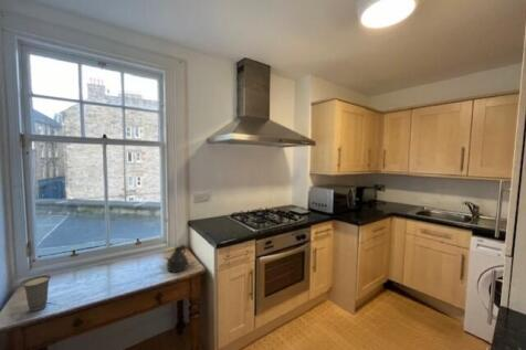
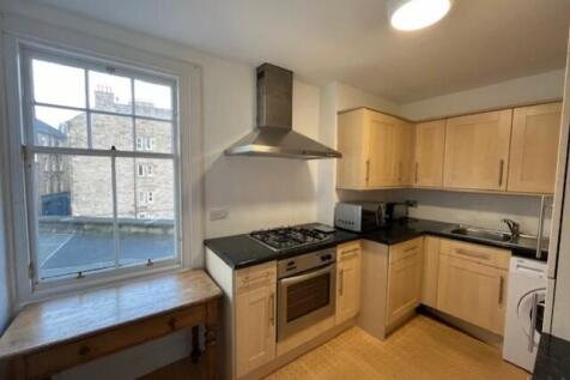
- teapot [165,244,190,274]
- cup [21,274,52,312]
